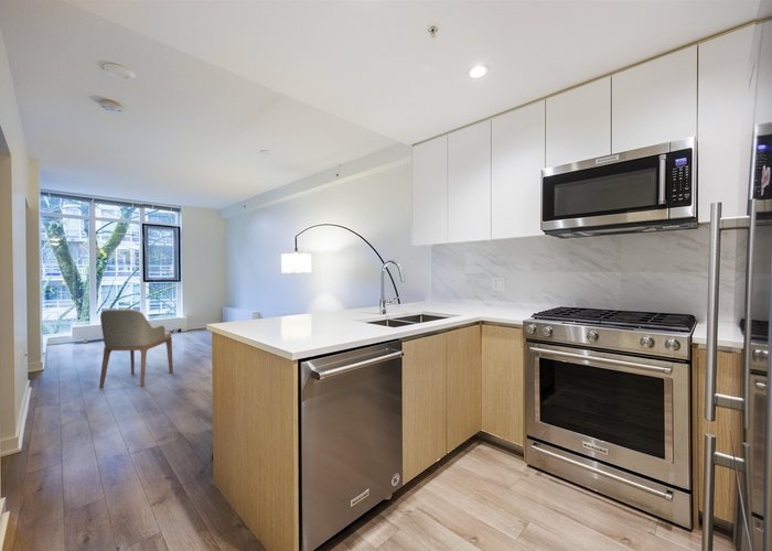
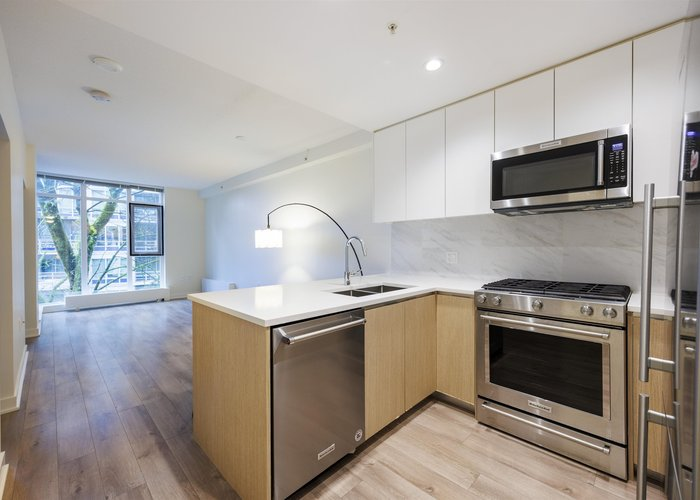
- armchair [98,309,174,389]
